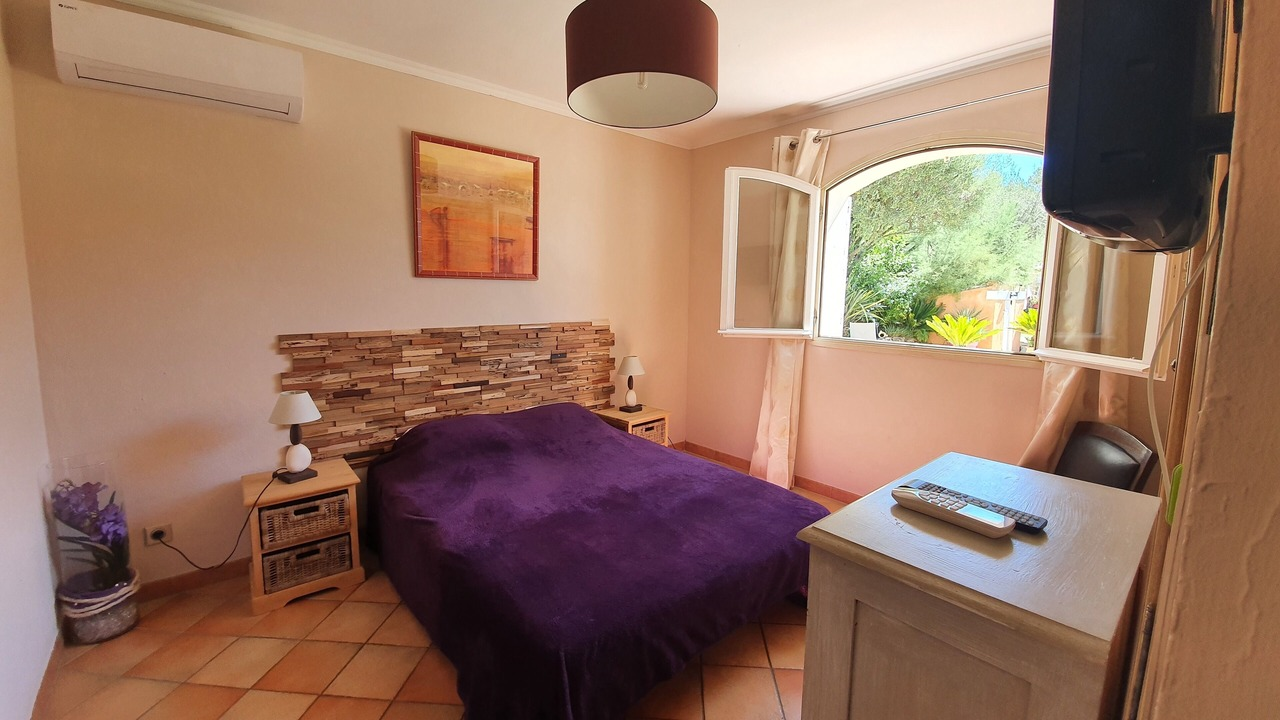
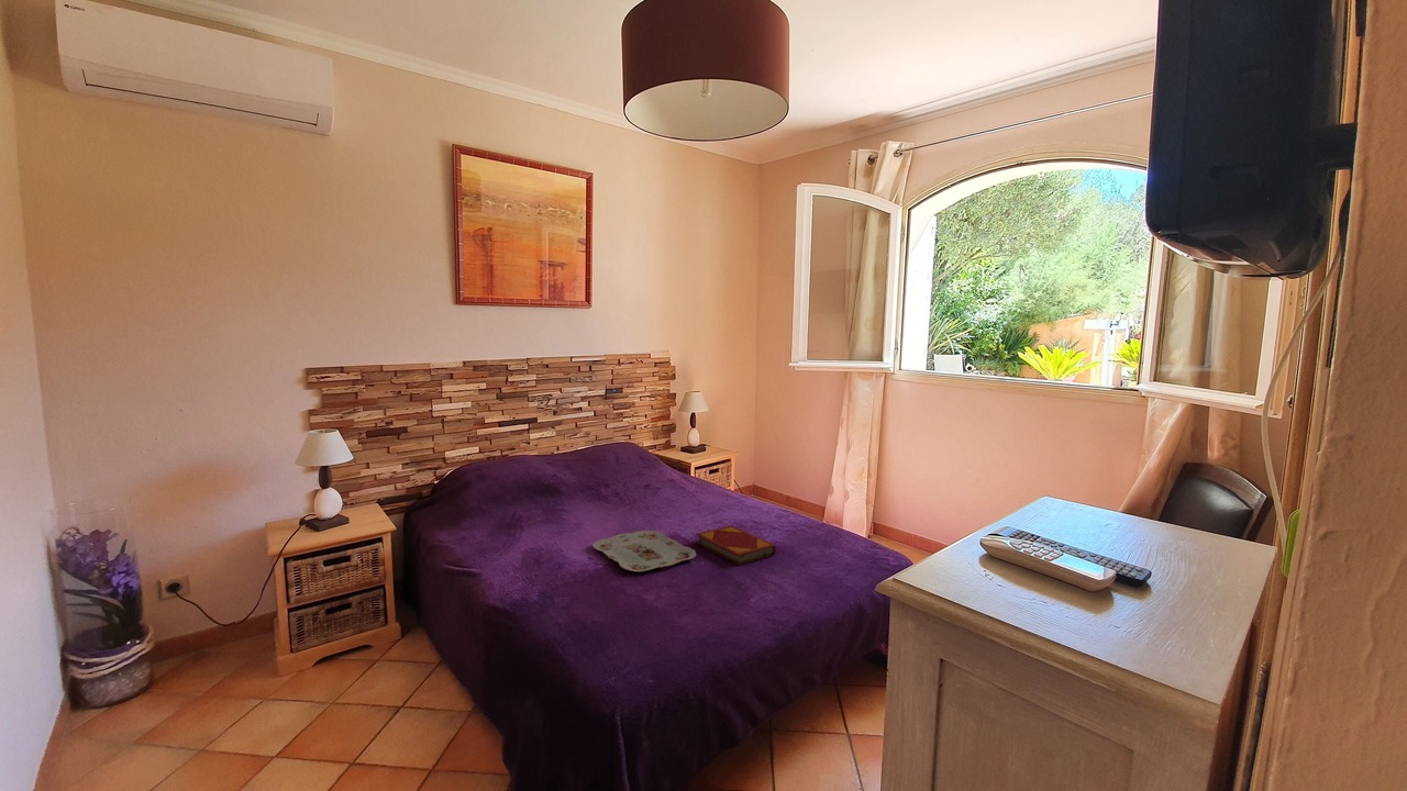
+ hardback book [695,525,777,566]
+ serving tray [591,530,697,573]
